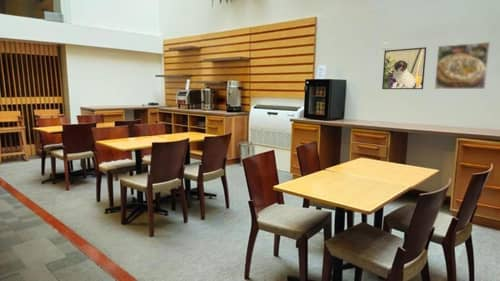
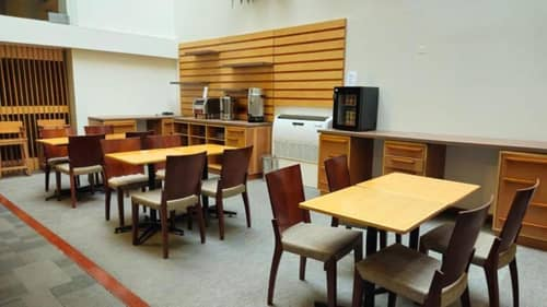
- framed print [381,46,427,90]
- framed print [434,41,491,90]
